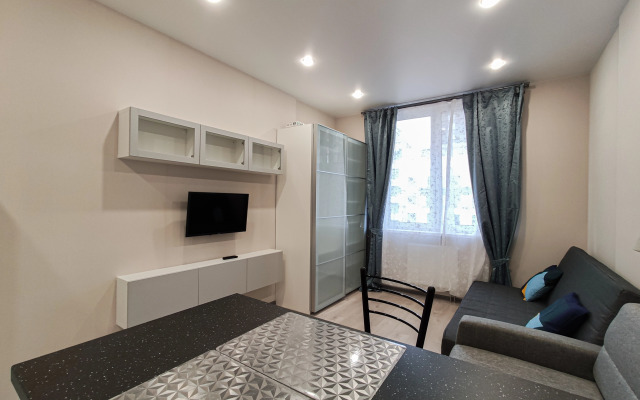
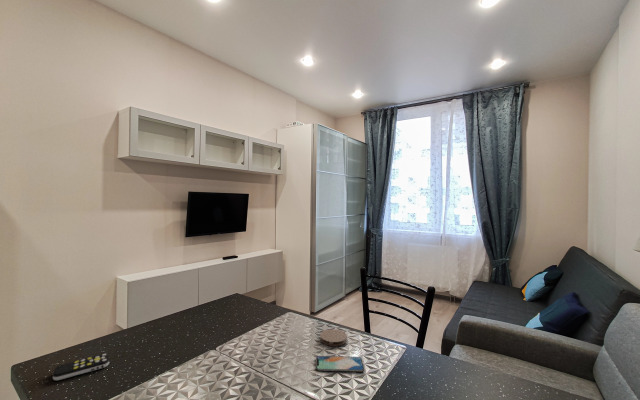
+ coaster [319,328,348,347]
+ smartphone [315,355,365,373]
+ remote control [52,353,110,381]
